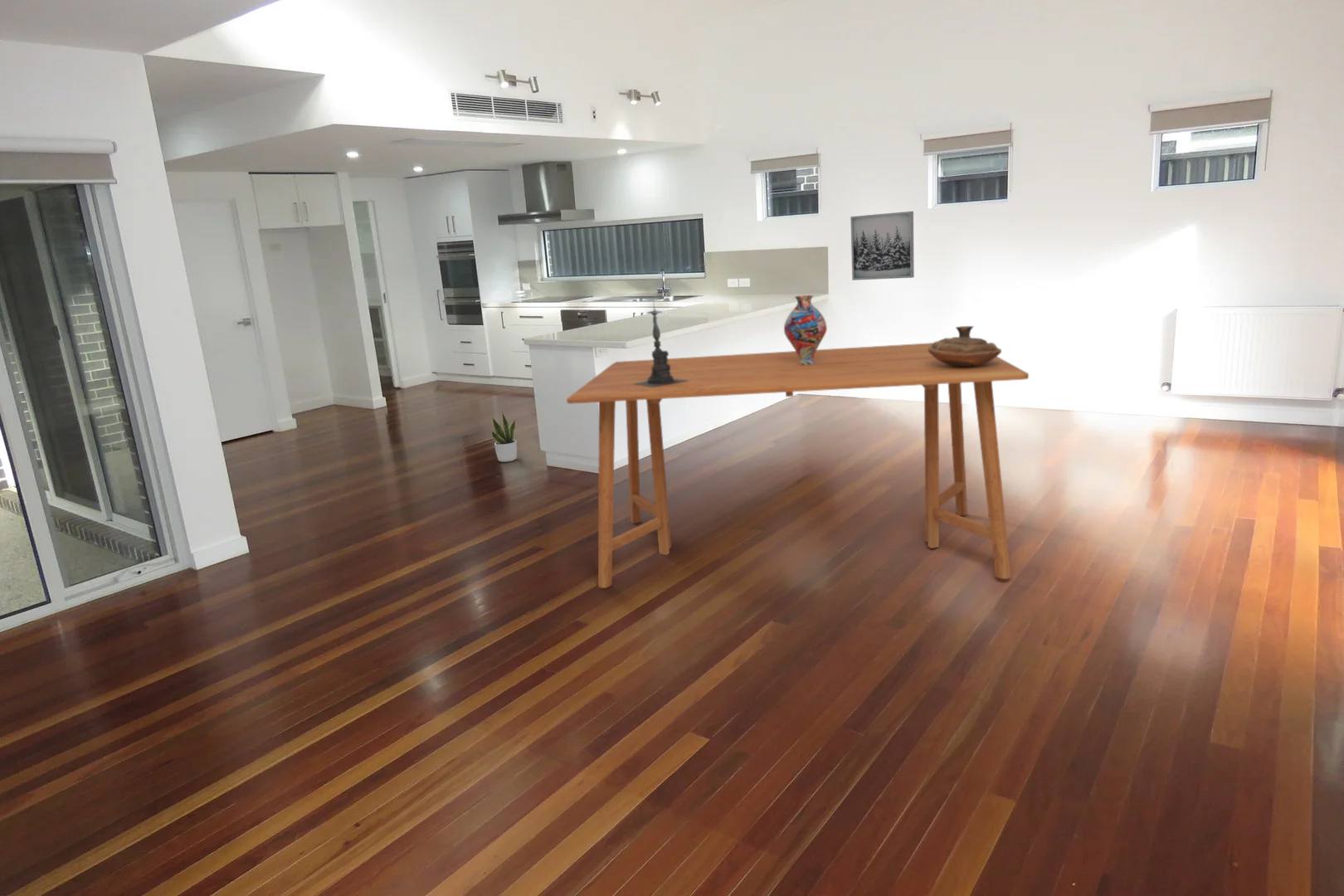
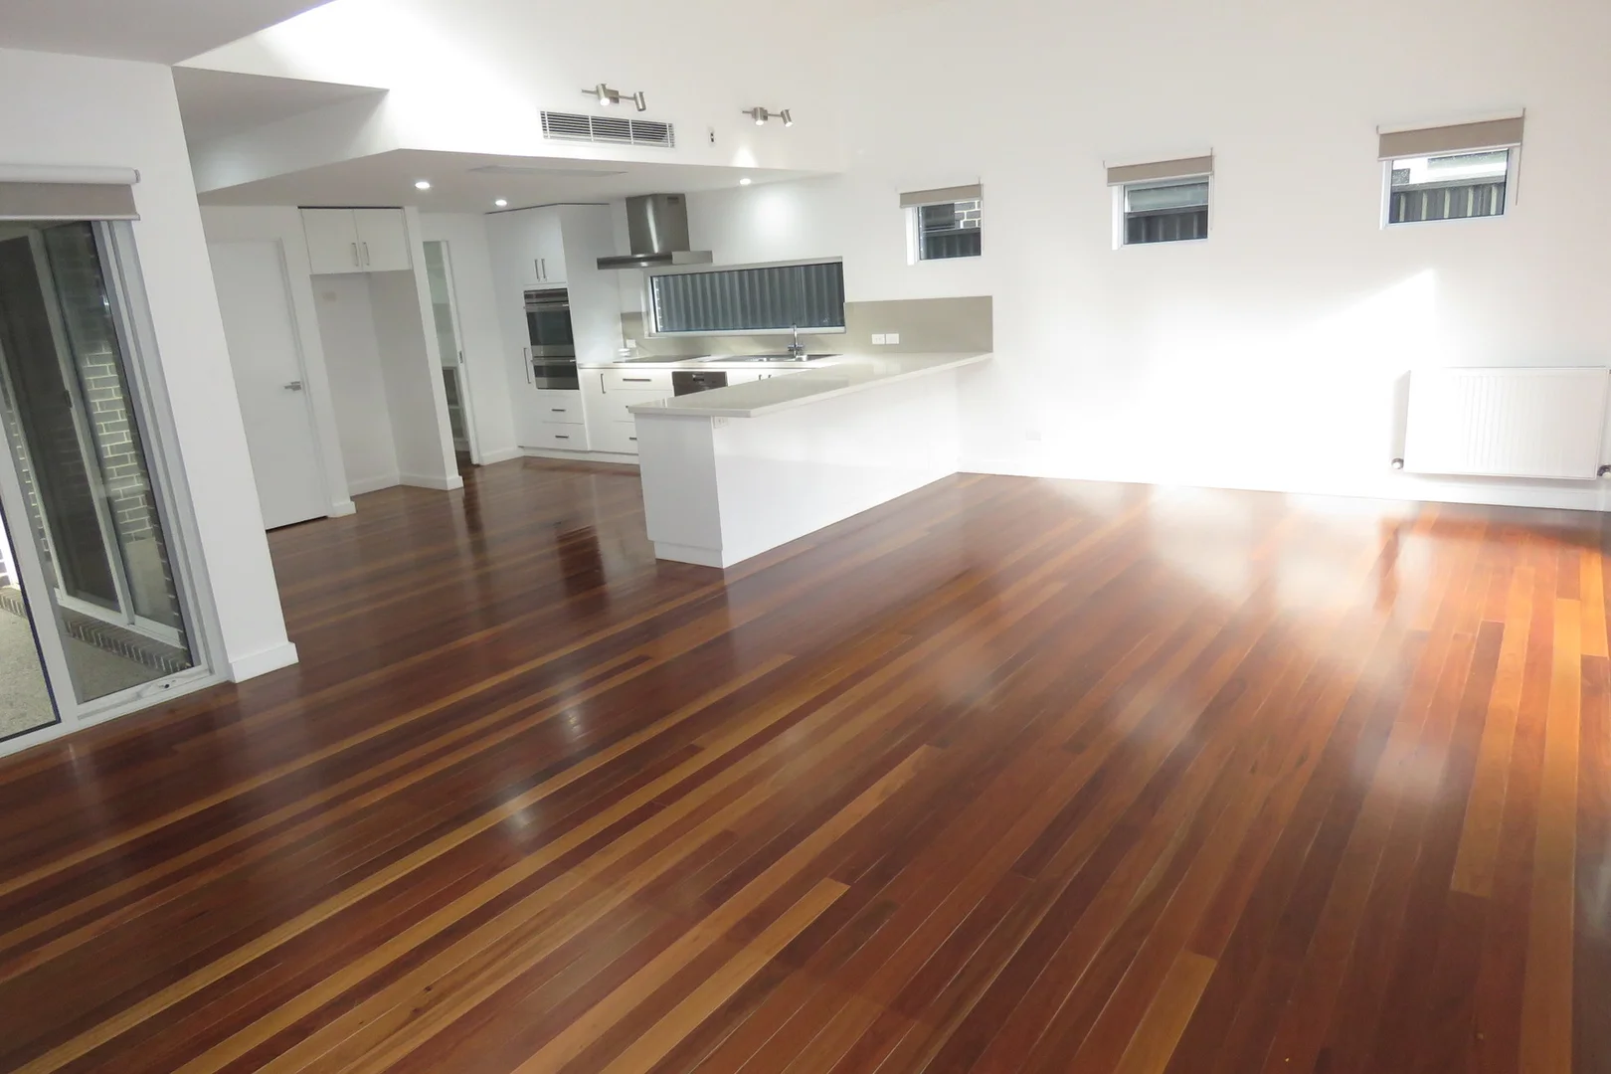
- wall art [850,211,915,281]
- vase [783,295,828,365]
- decorative bowl [928,325,1002,367]
- candle holder [633,299,687,387]
- potted plant [491,411,518,463]
- dining table [566,342,1030,589]
